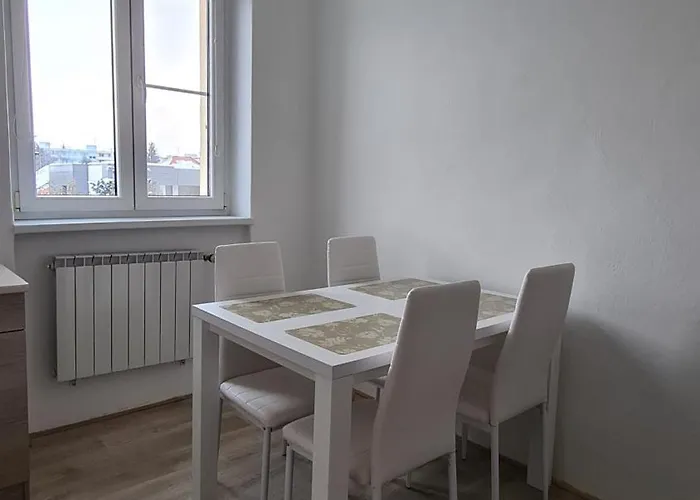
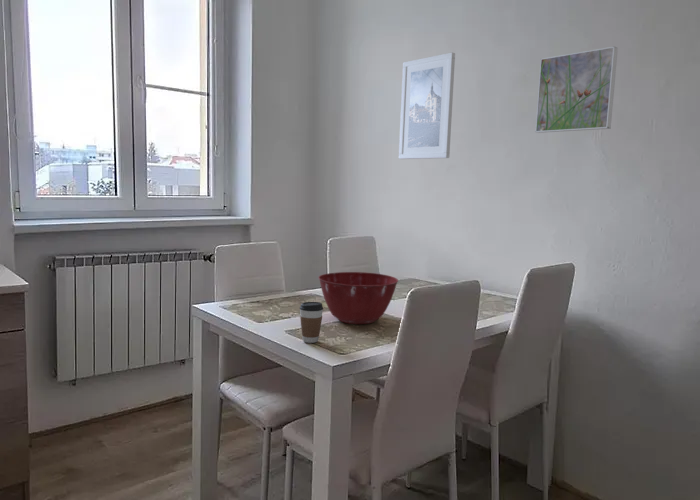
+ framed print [534,45,619,134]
+ mixing bowl [317,271,399,325]
+ coffee cup [299,301,324,344]
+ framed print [398,52,456,160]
